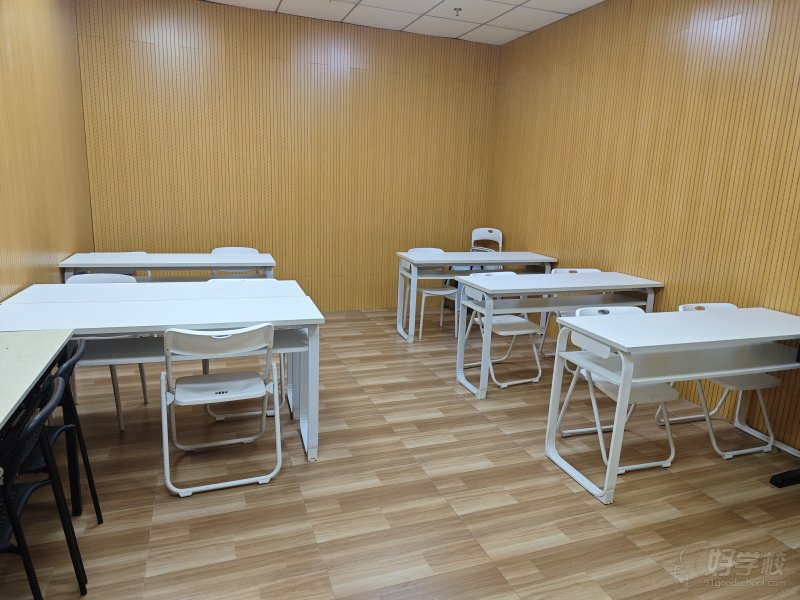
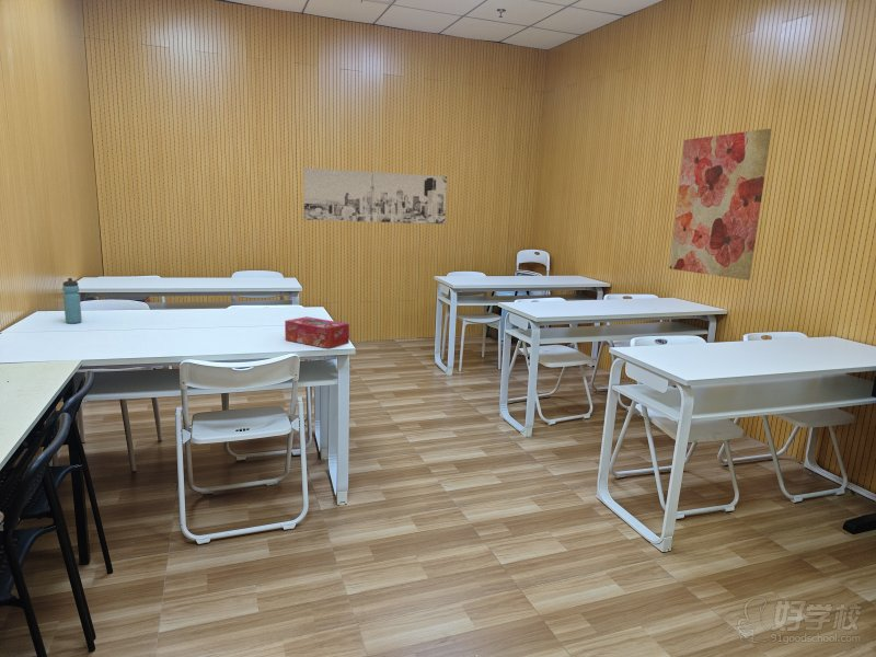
+ wall art [668,128,773,281]
+ water bottle [61,277,83,324]
+ wall art [302,166,448,226]
+ tissue box [284,315,350,349]
